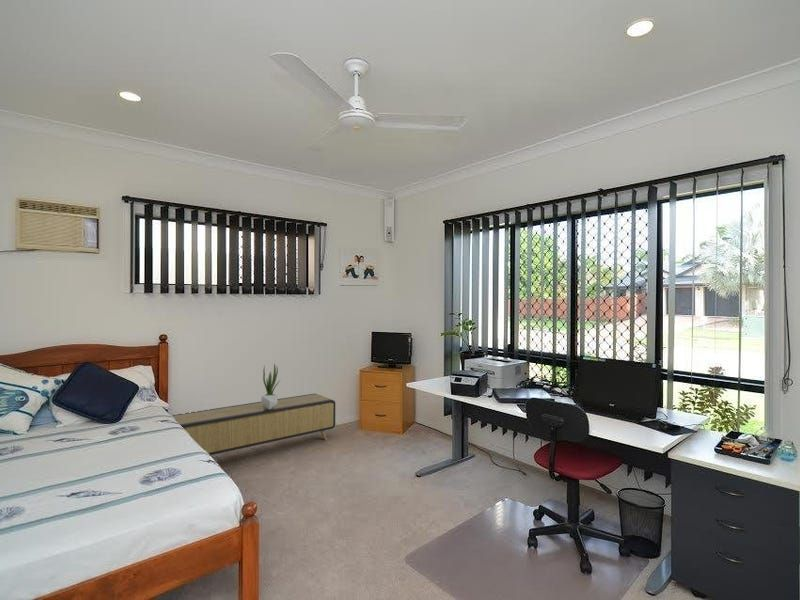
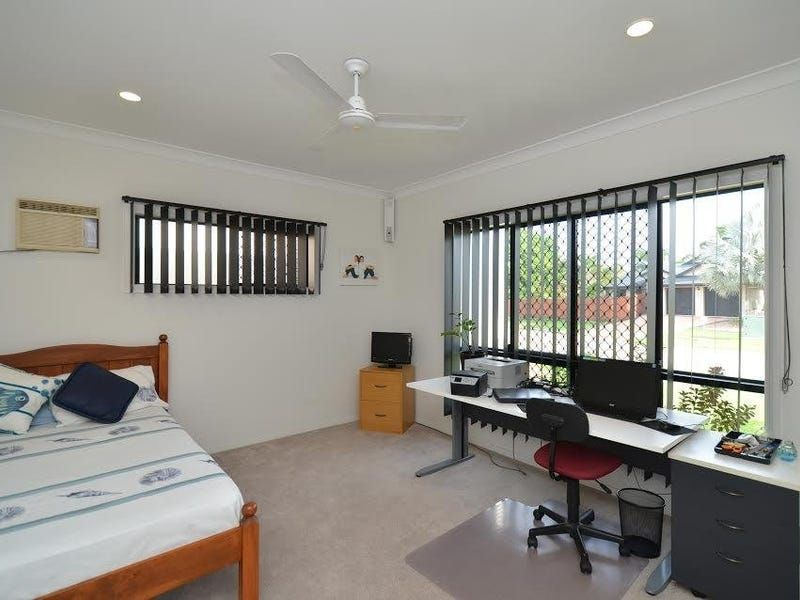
- potted plant [260,362,281,409]
- storage bench [172,392,336,456]
